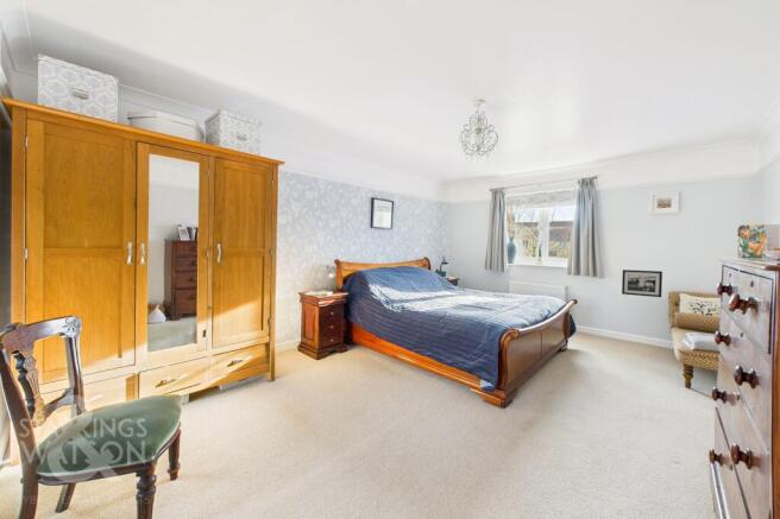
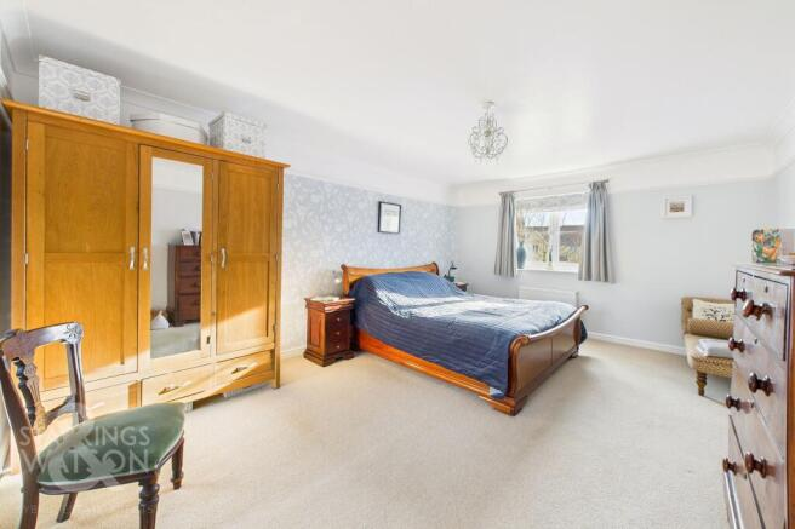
- picture frame [621,268,663,298]
